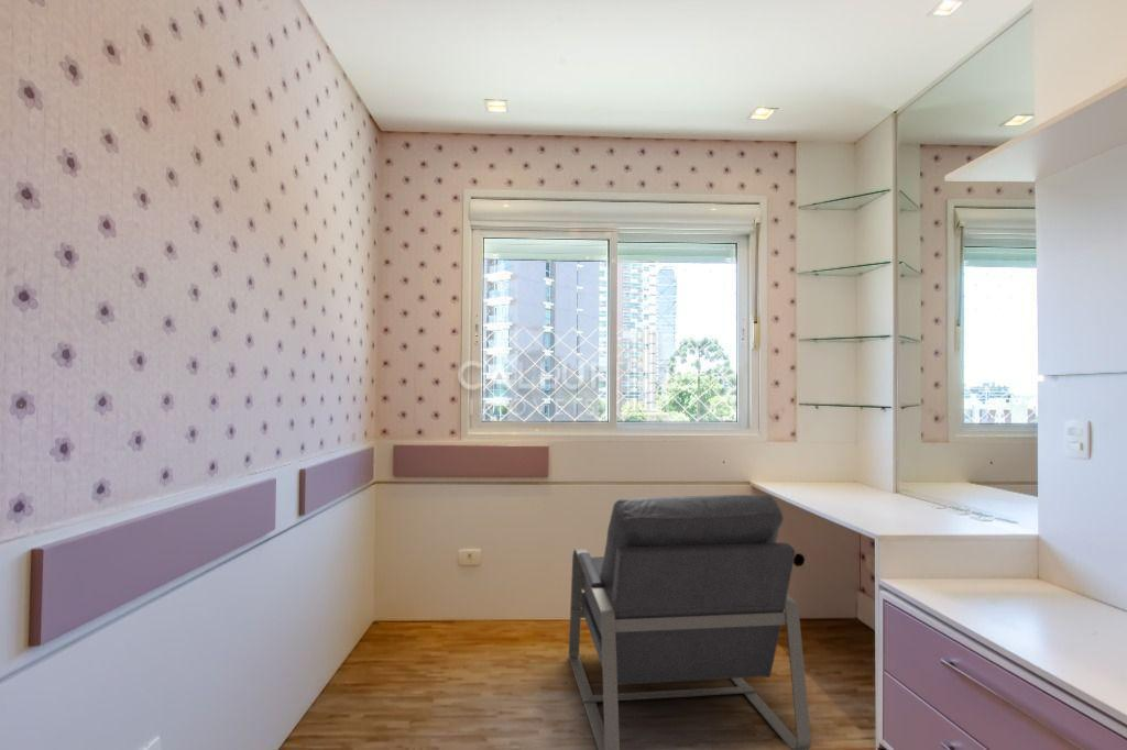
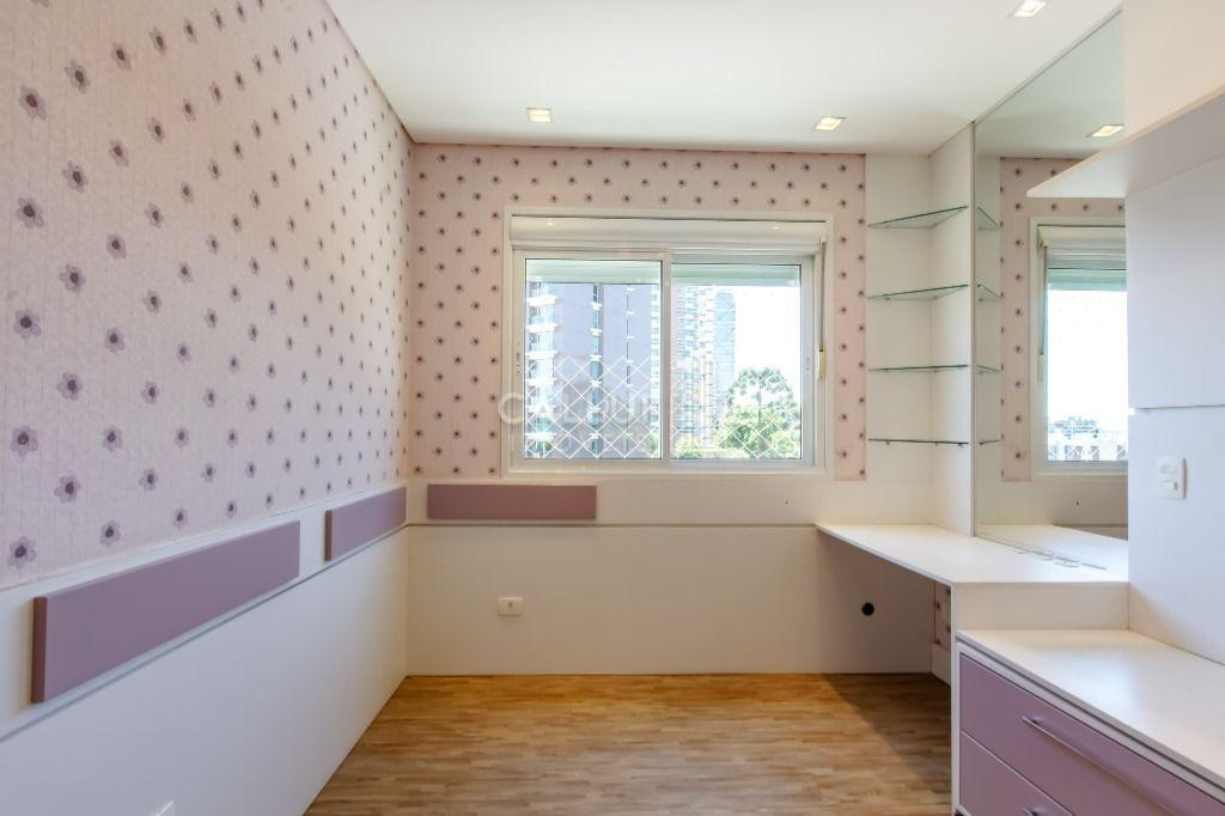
- chair [568,494,812,750]
